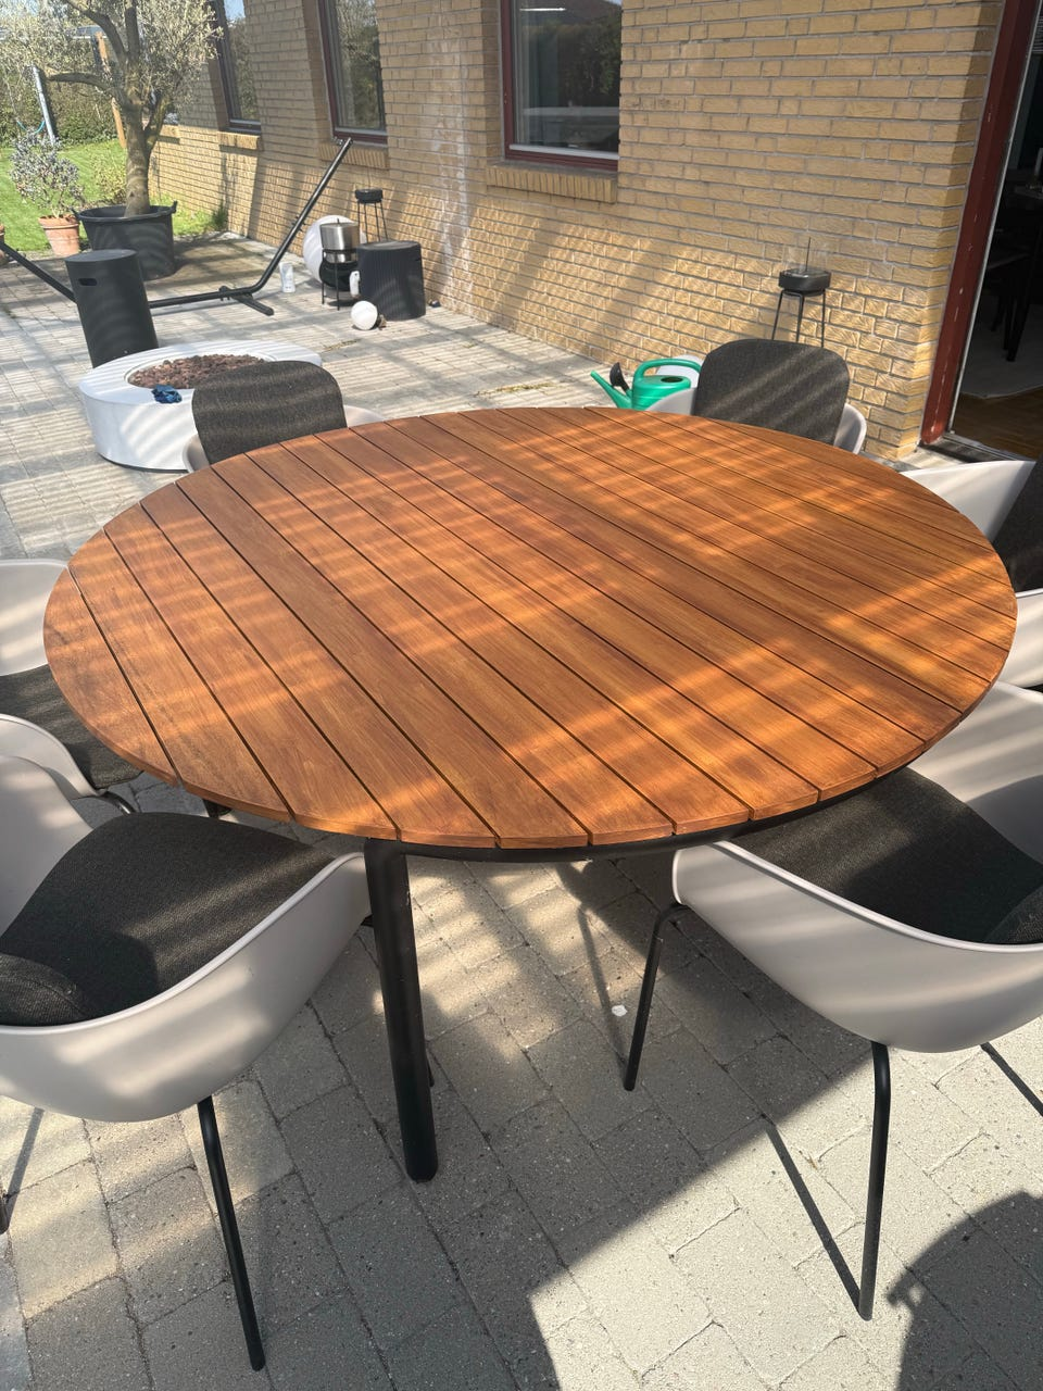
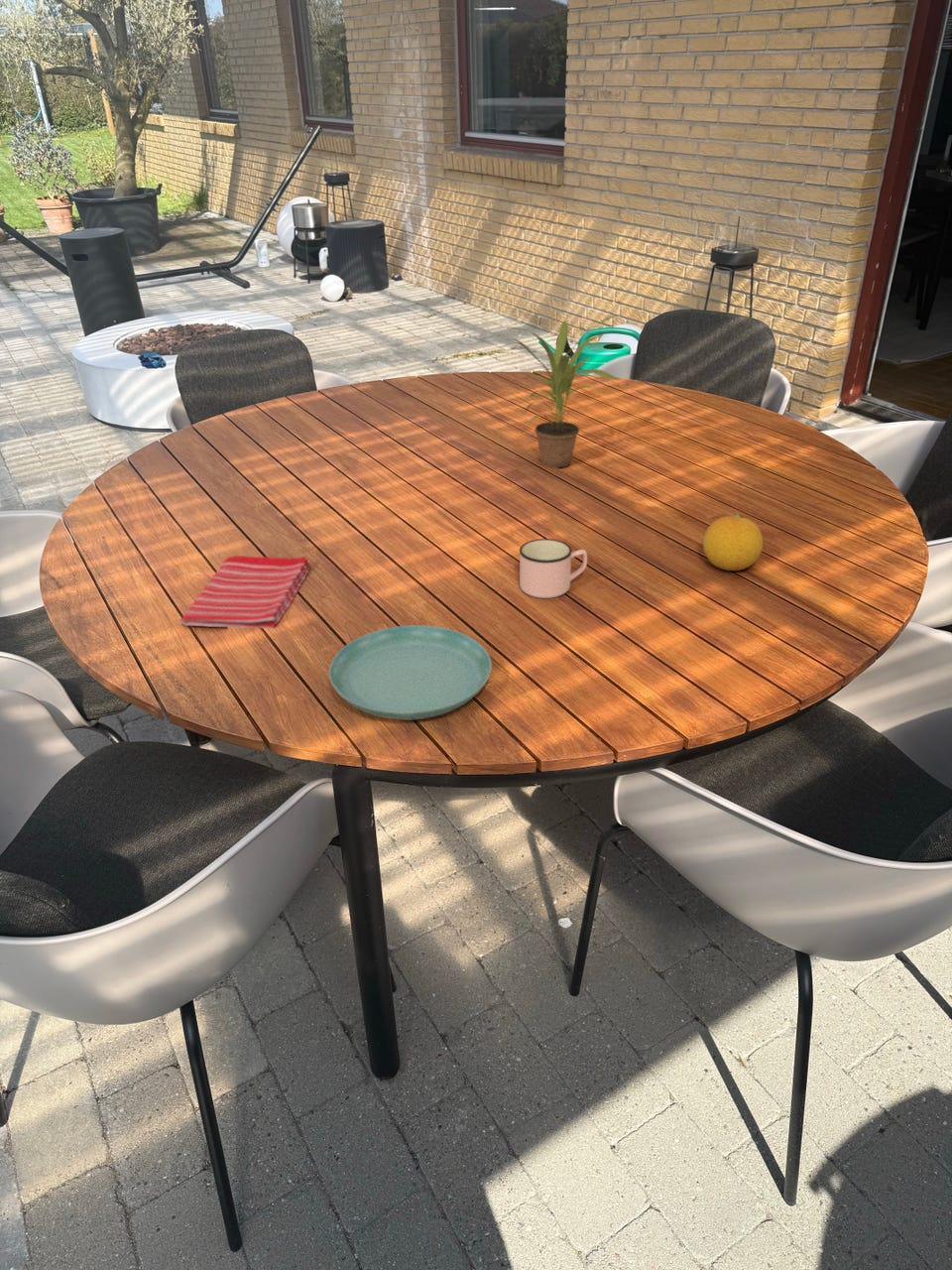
+ dish towel [179,555,311,629]
+ saucer [328,624,493,721]
+ mug [519,538,588,599]
+ fruit [702,513,764,572]
+ potted plant [507,315,621,469]
